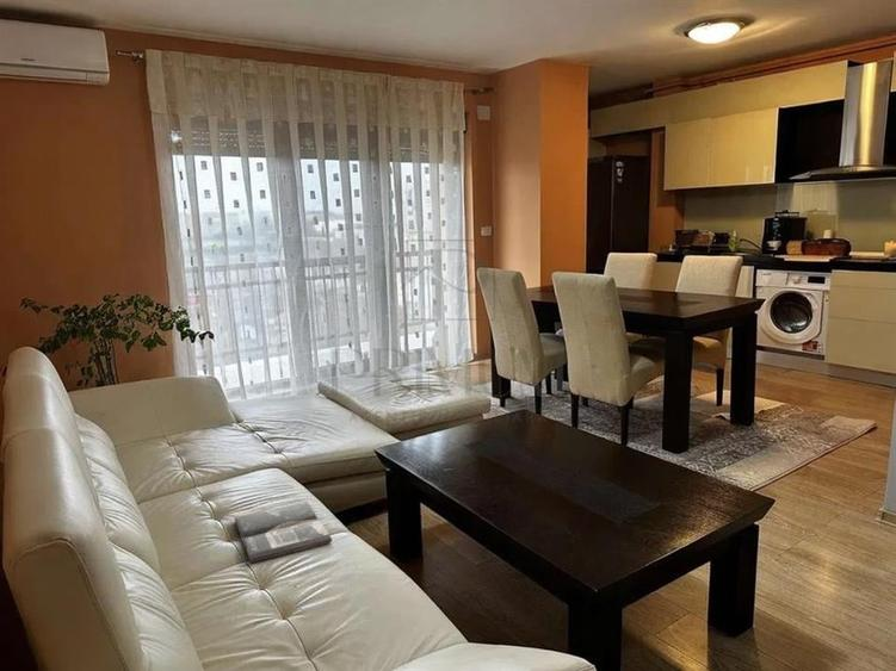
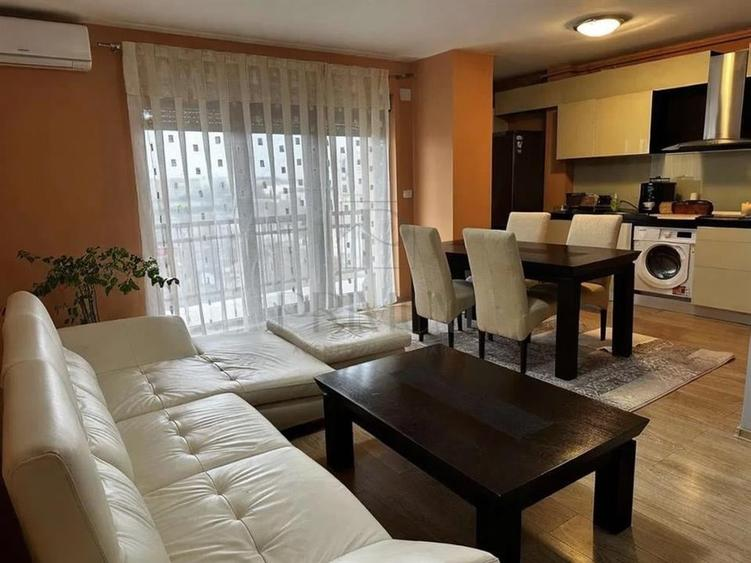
- magazine [233,501,333,564]
